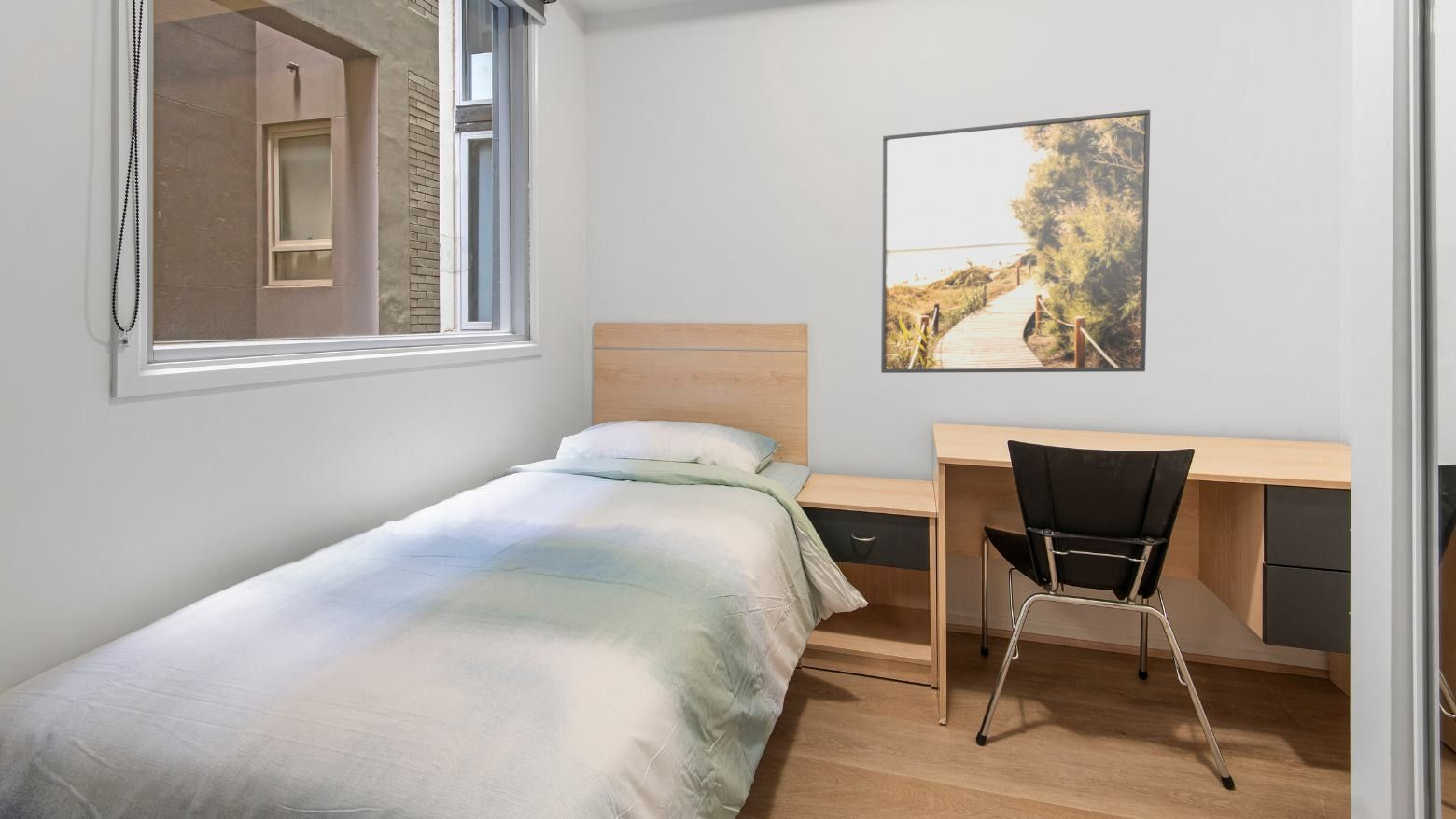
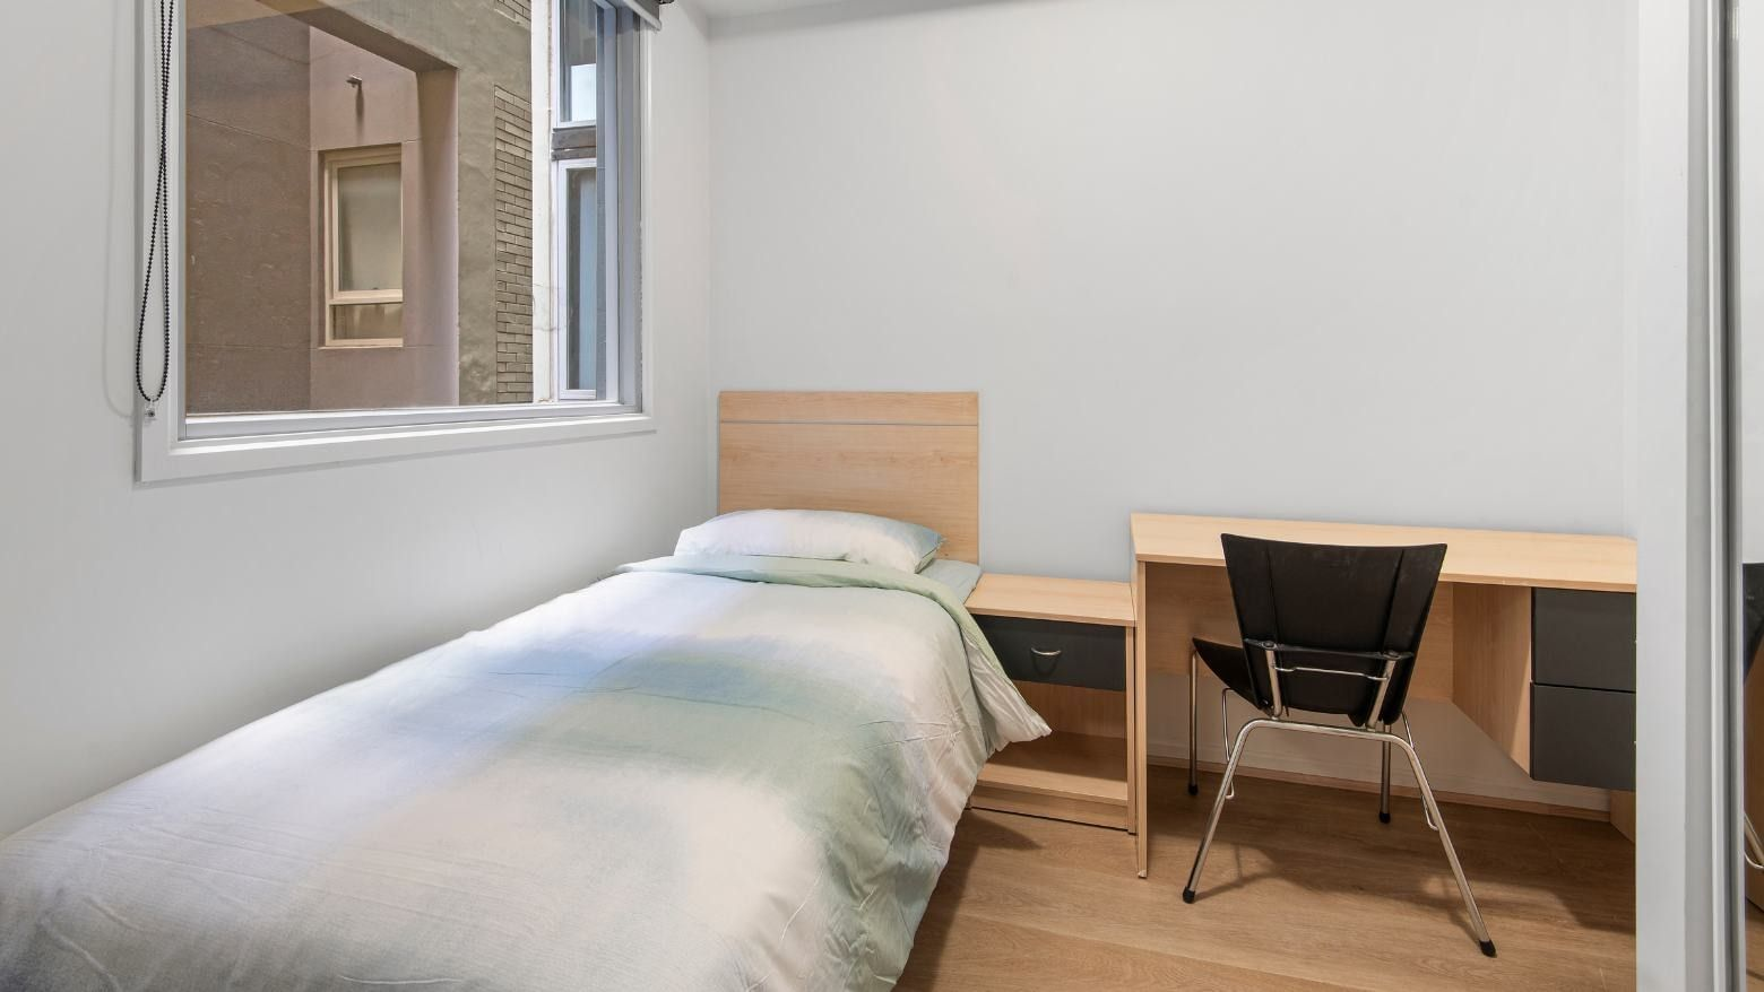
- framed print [880,109,1151,374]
